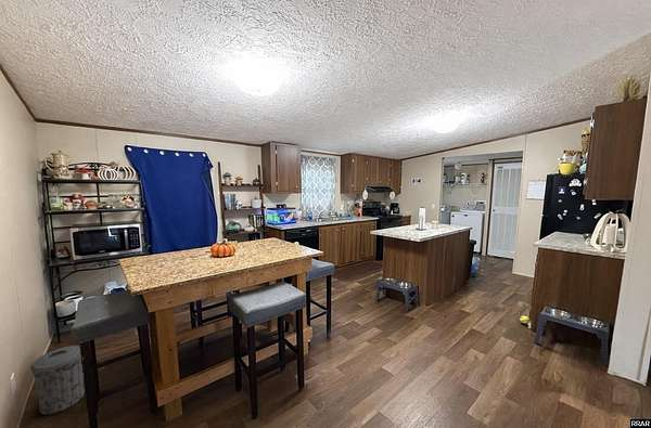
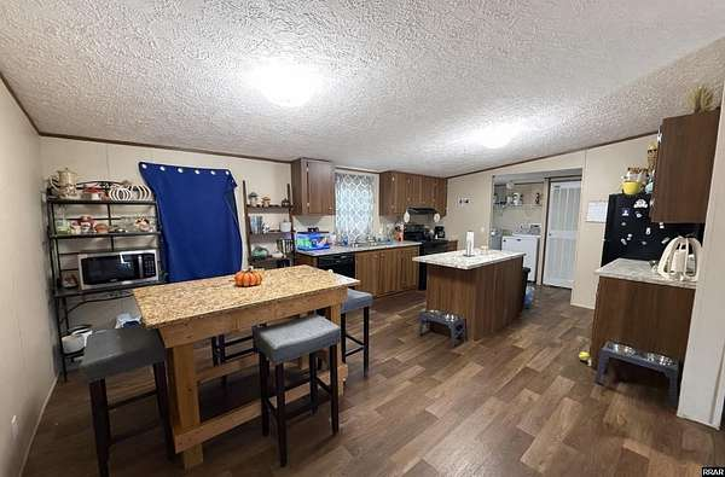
- trash can [29,345,86,416]
